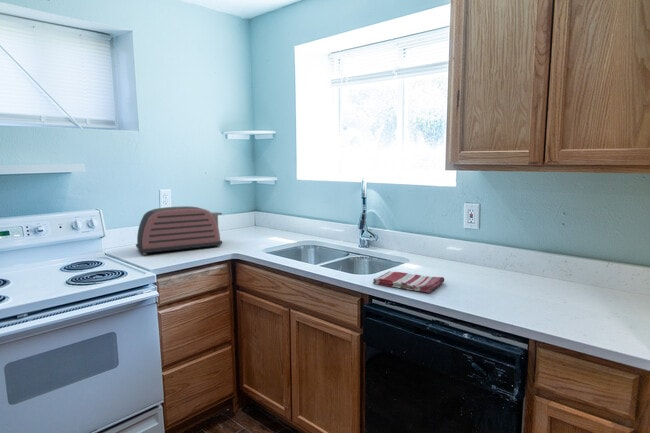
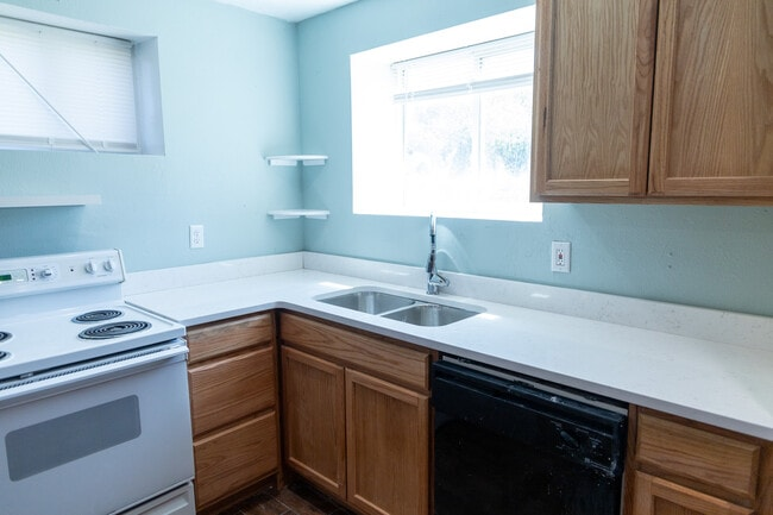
- toaster [135,205,223,256]
- dish towel [372,270,445,294]
